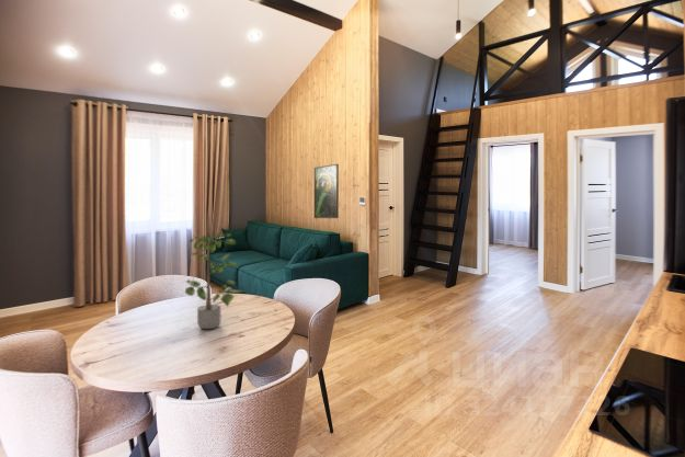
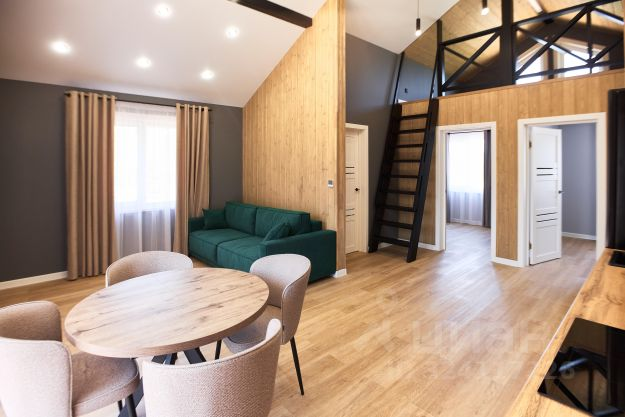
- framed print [313,163,340,219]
- potted plant [184,231,244,330]
